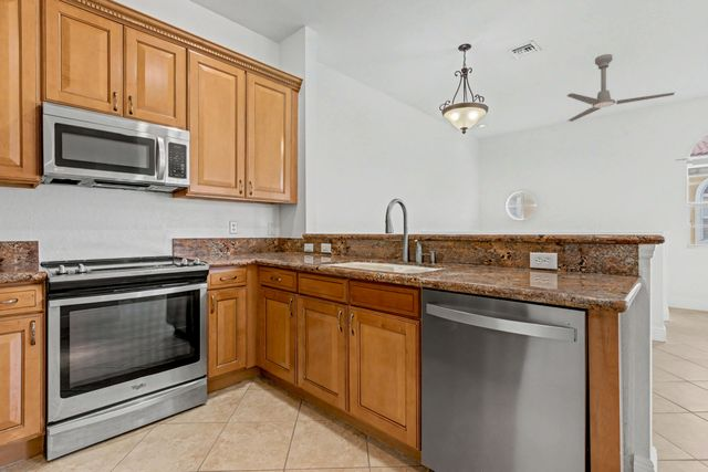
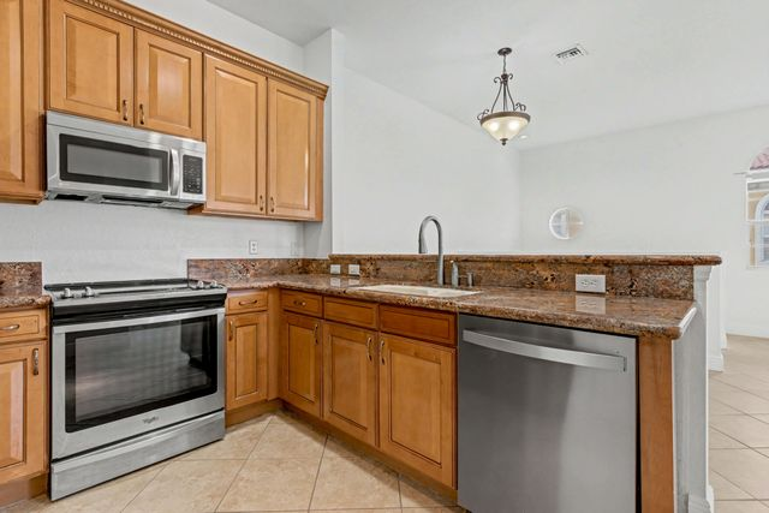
- ceiling fan [565,53,675,123]
